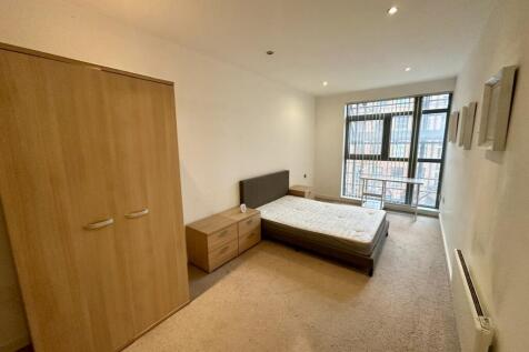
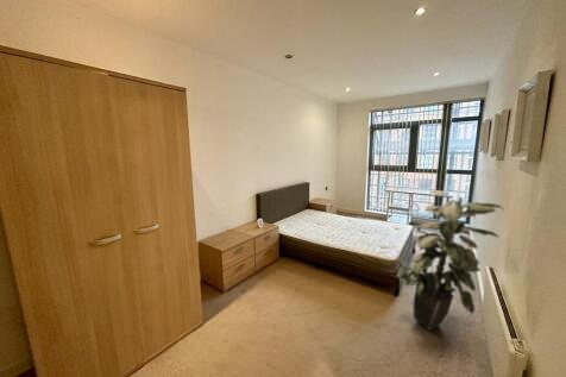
+ indoor plant [395,189,504,332]
